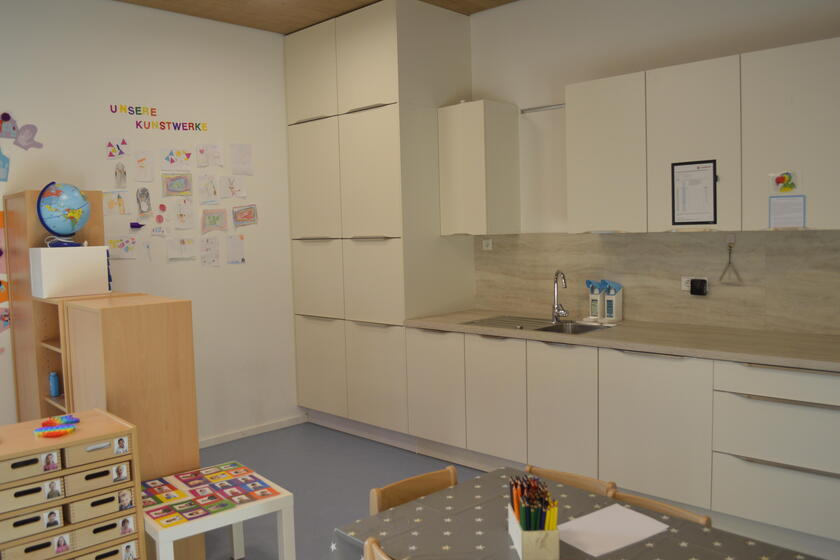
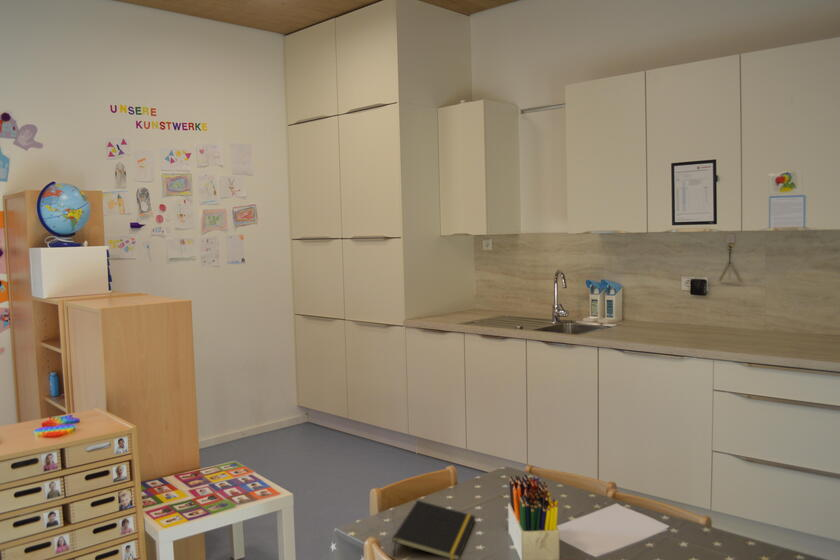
+ notepad [391,499,477,560]
